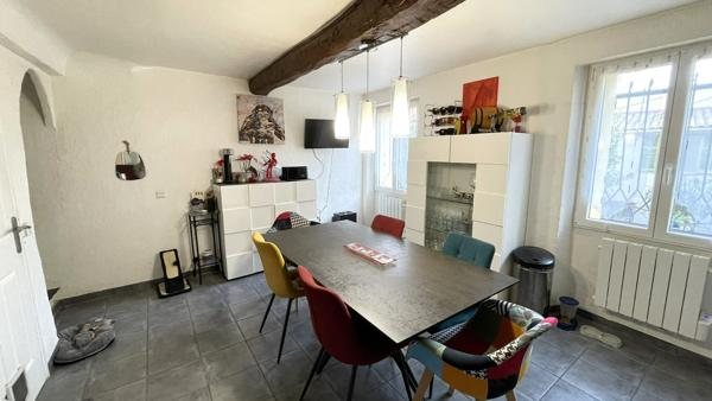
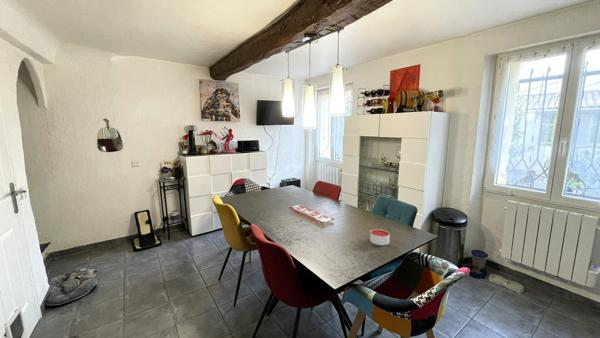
+ candle [369,228,391,246]
